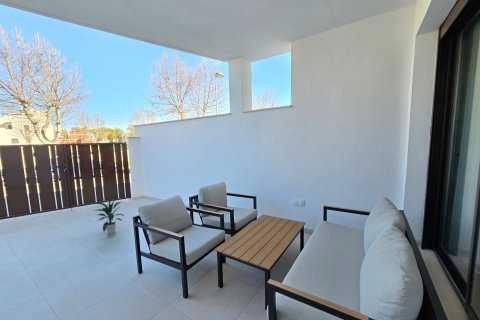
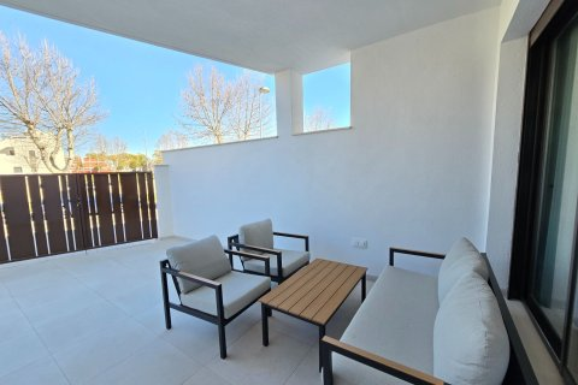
- indoor plant [93,197,126,235]
